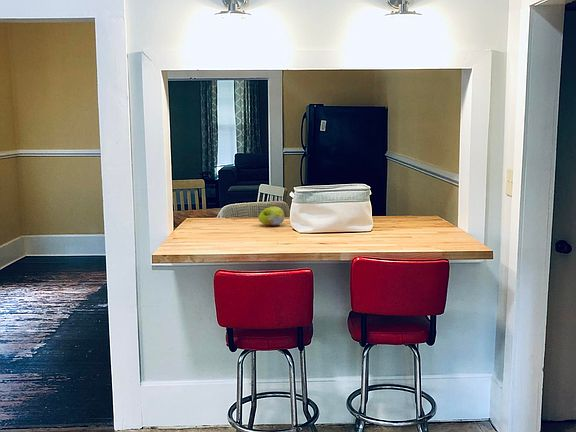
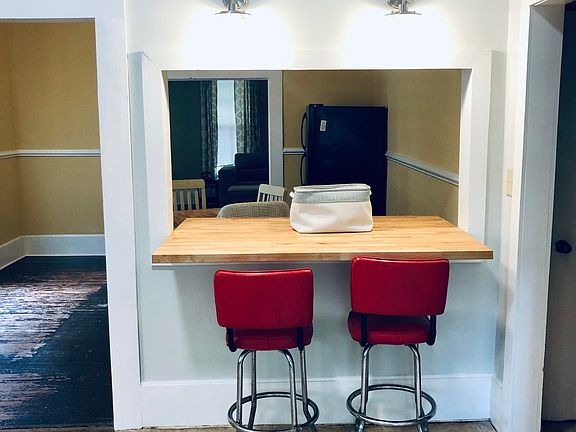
- fruit [258,206,286,227]
